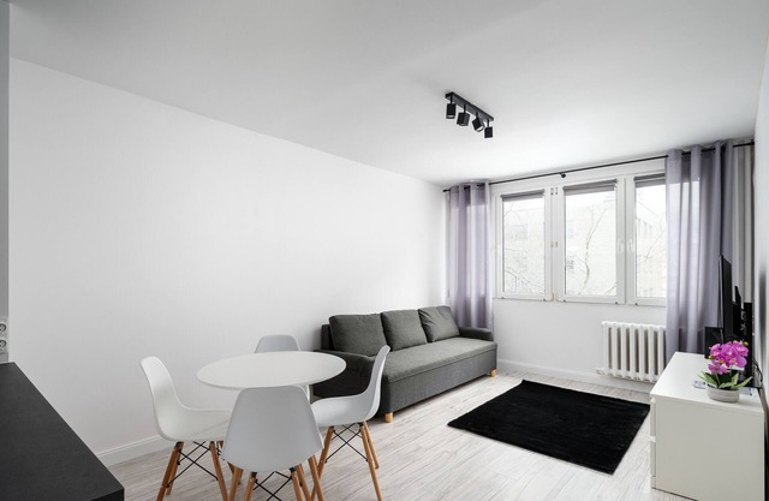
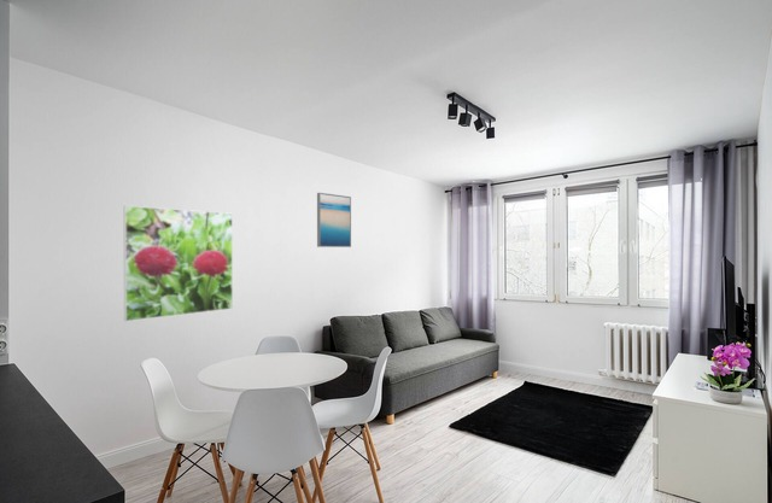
+ wall art [316,192,352,248]
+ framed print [123,205,234,322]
